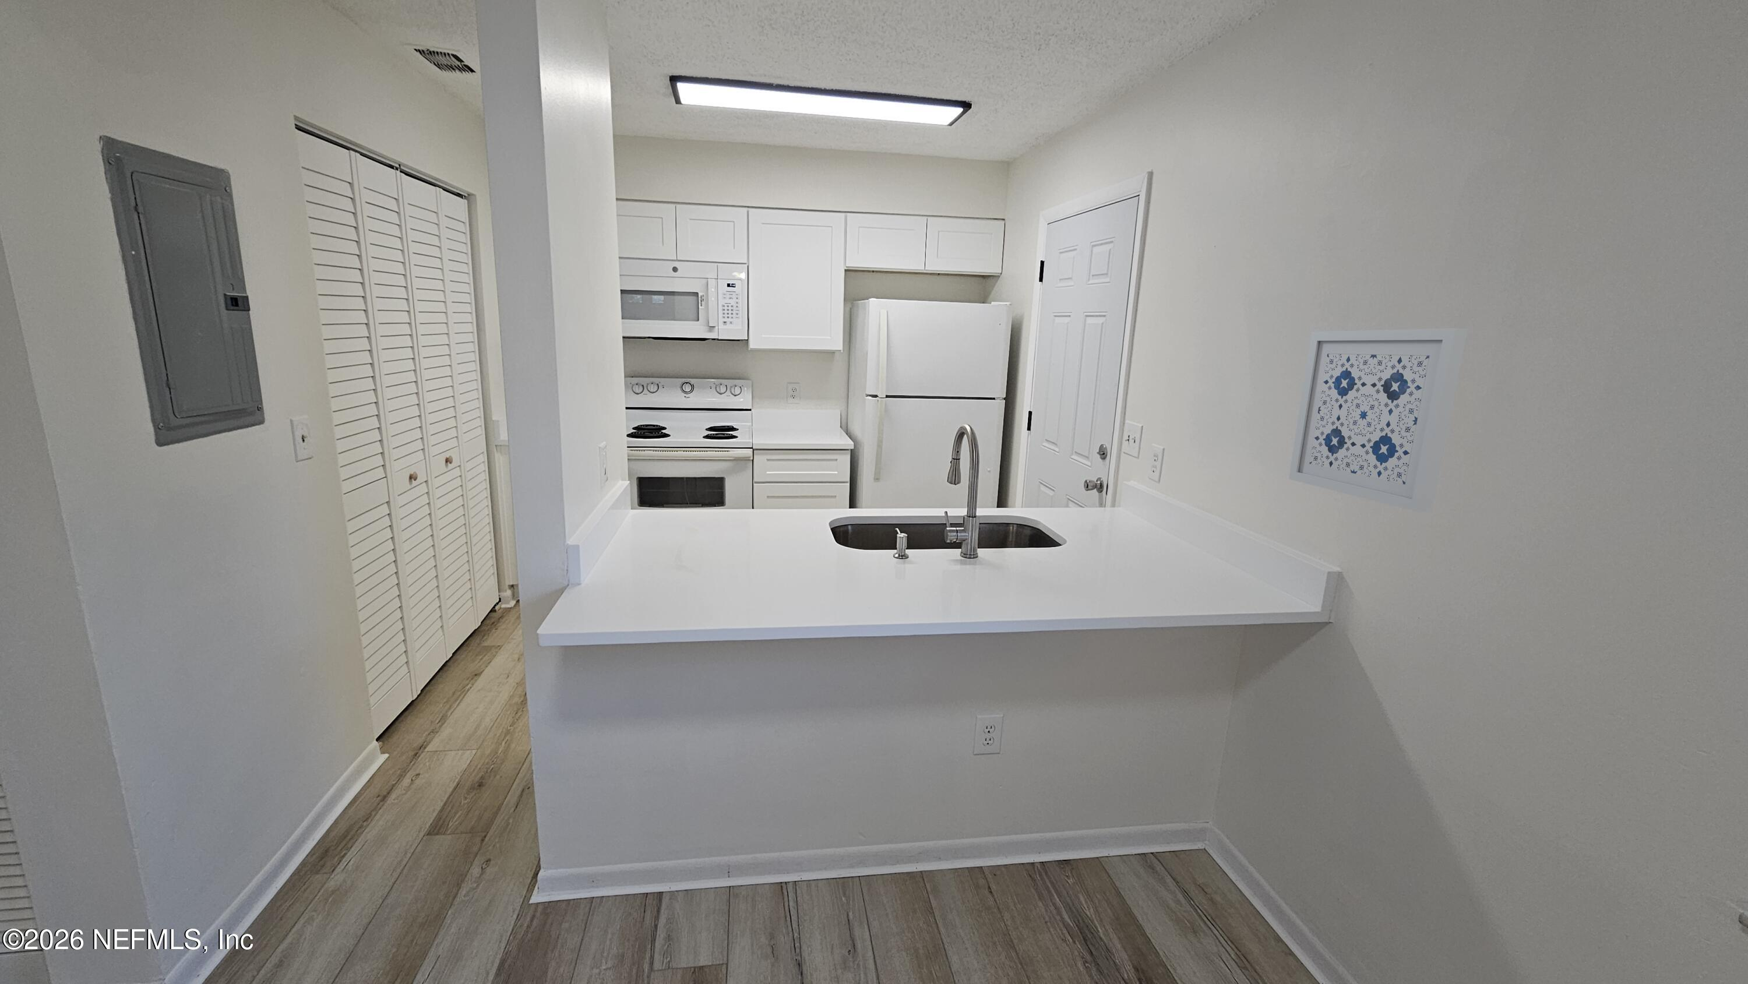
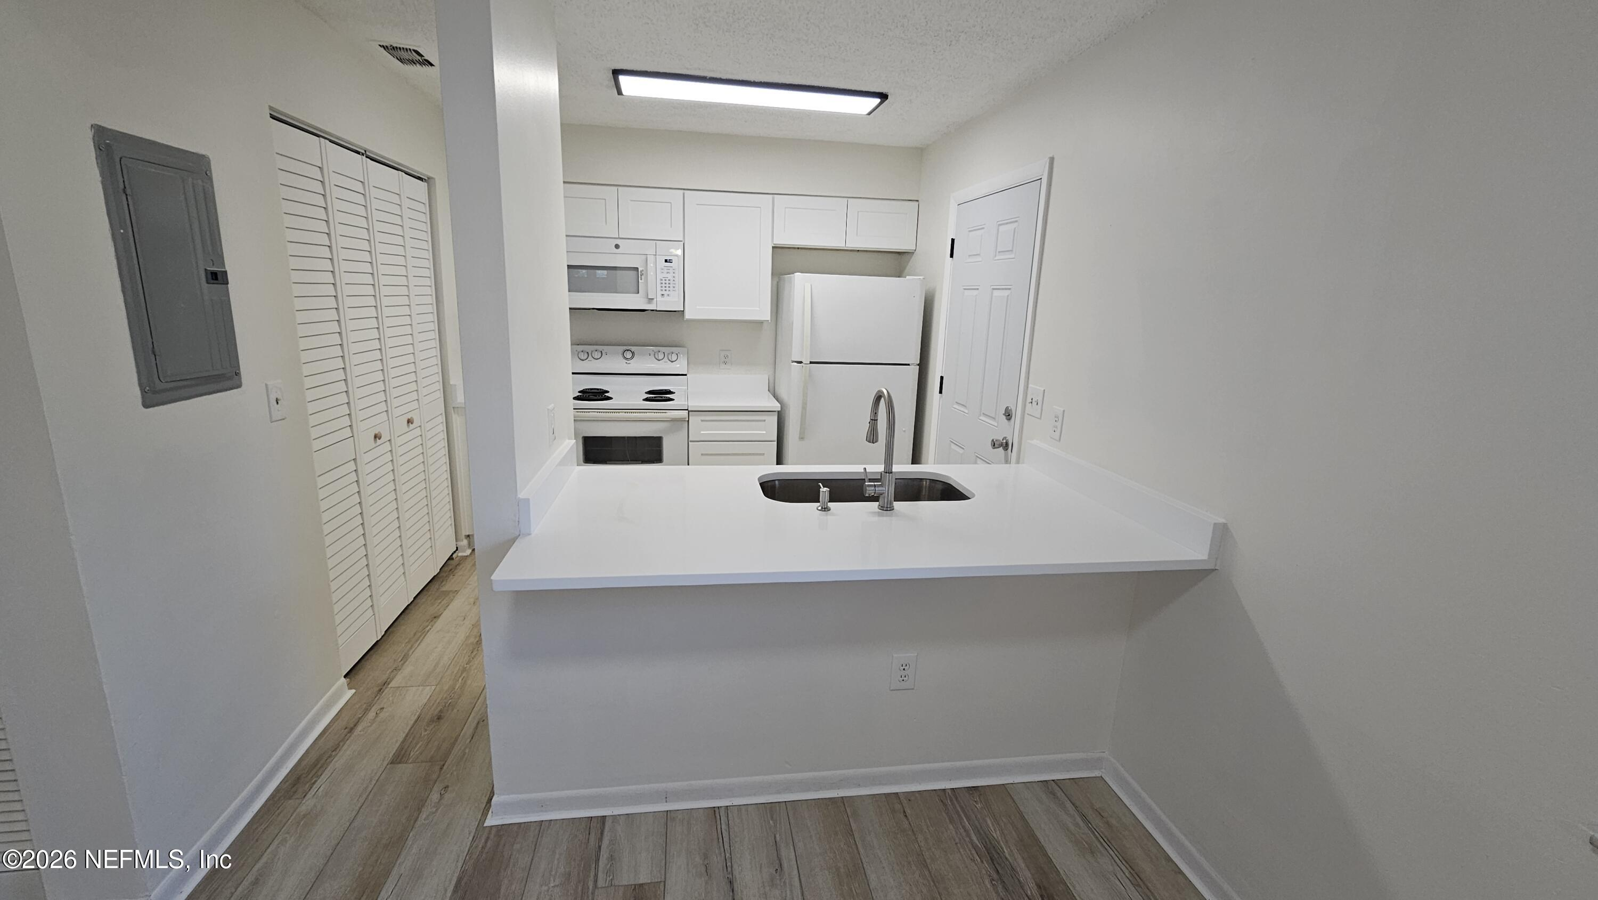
- wall art [1288,328,1468,512]
